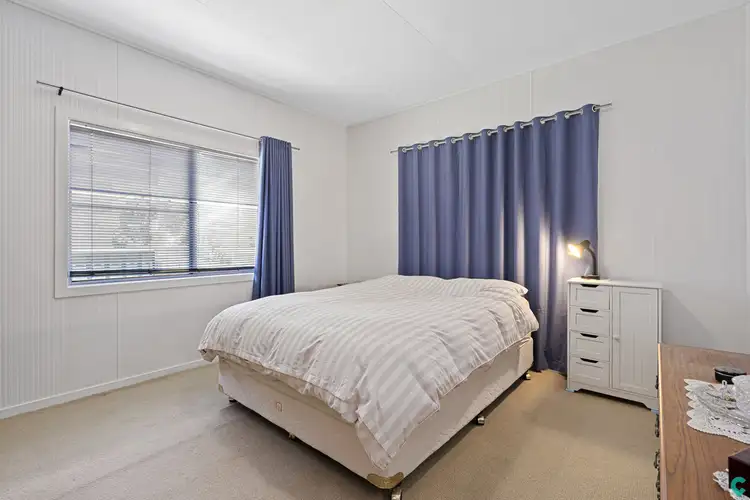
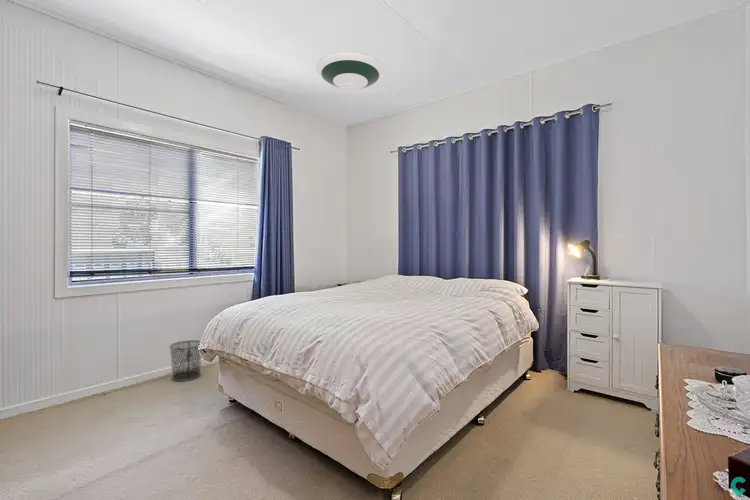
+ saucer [315,51,385,91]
+ waste bin [168,339,203,382]
